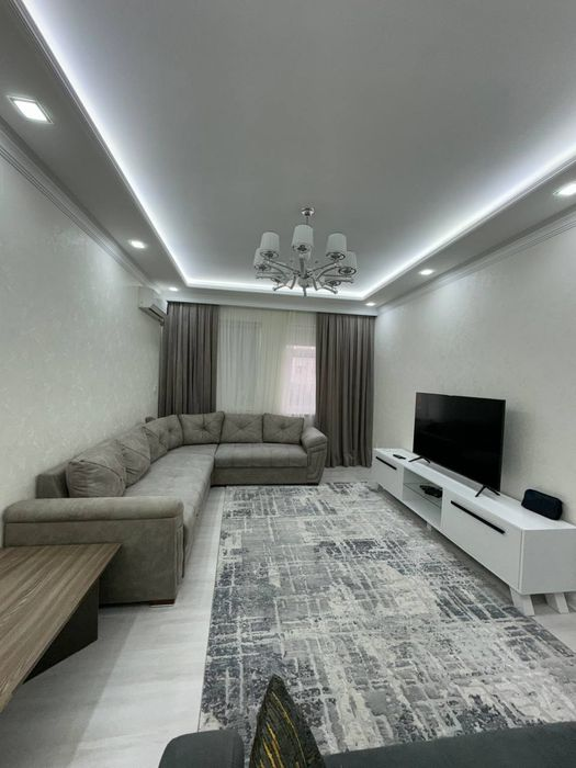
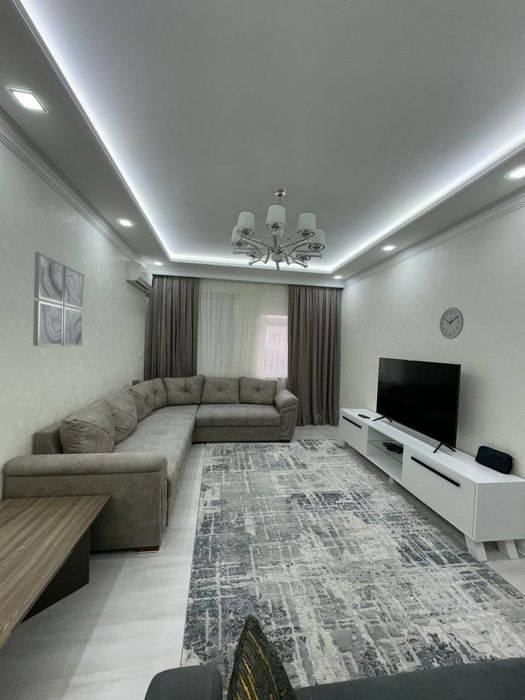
+ wall clock [439,307,465,340]
+ wall art [32,251,85,347]
